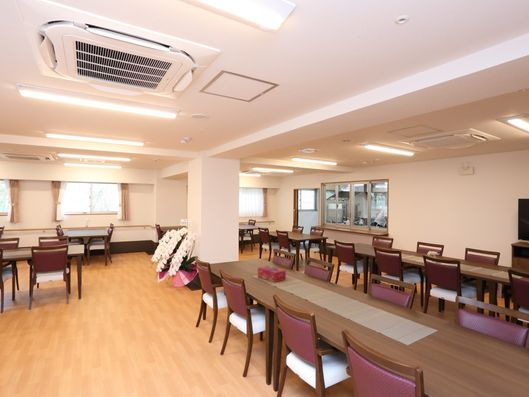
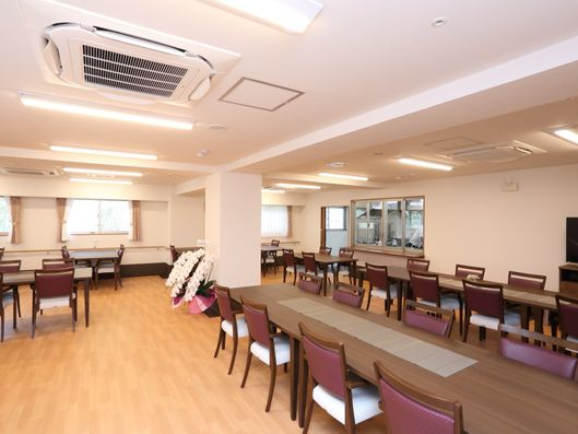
- tissue box [257,265,287,283]
